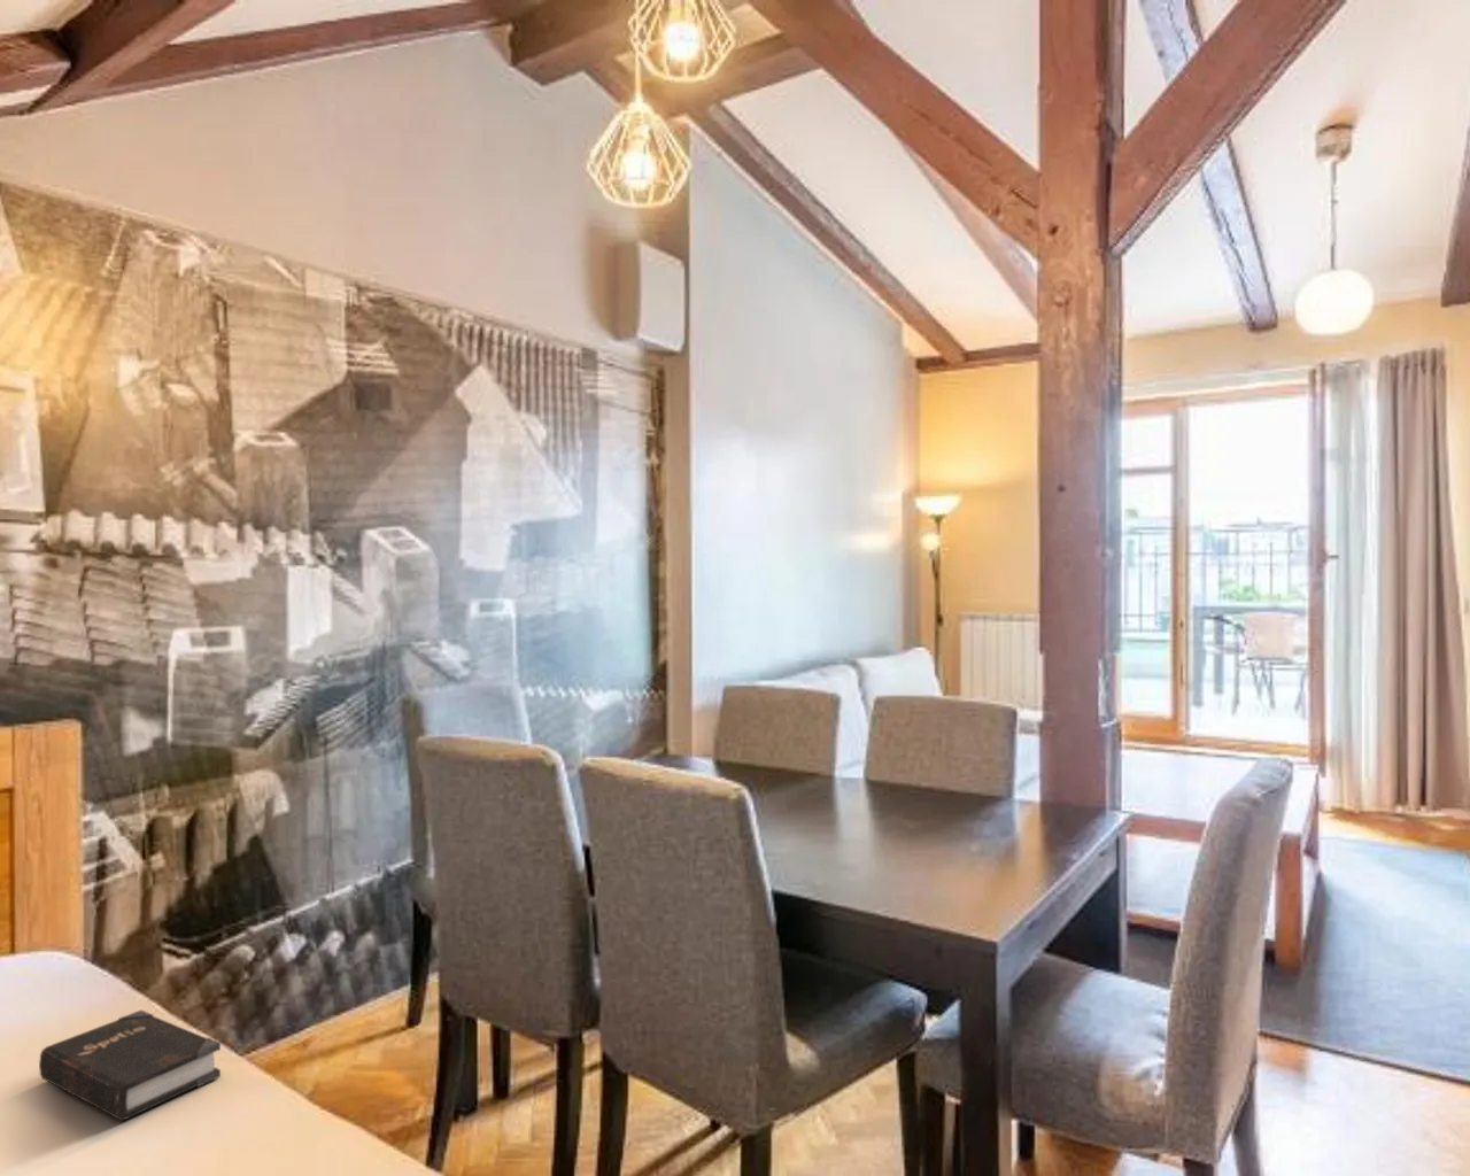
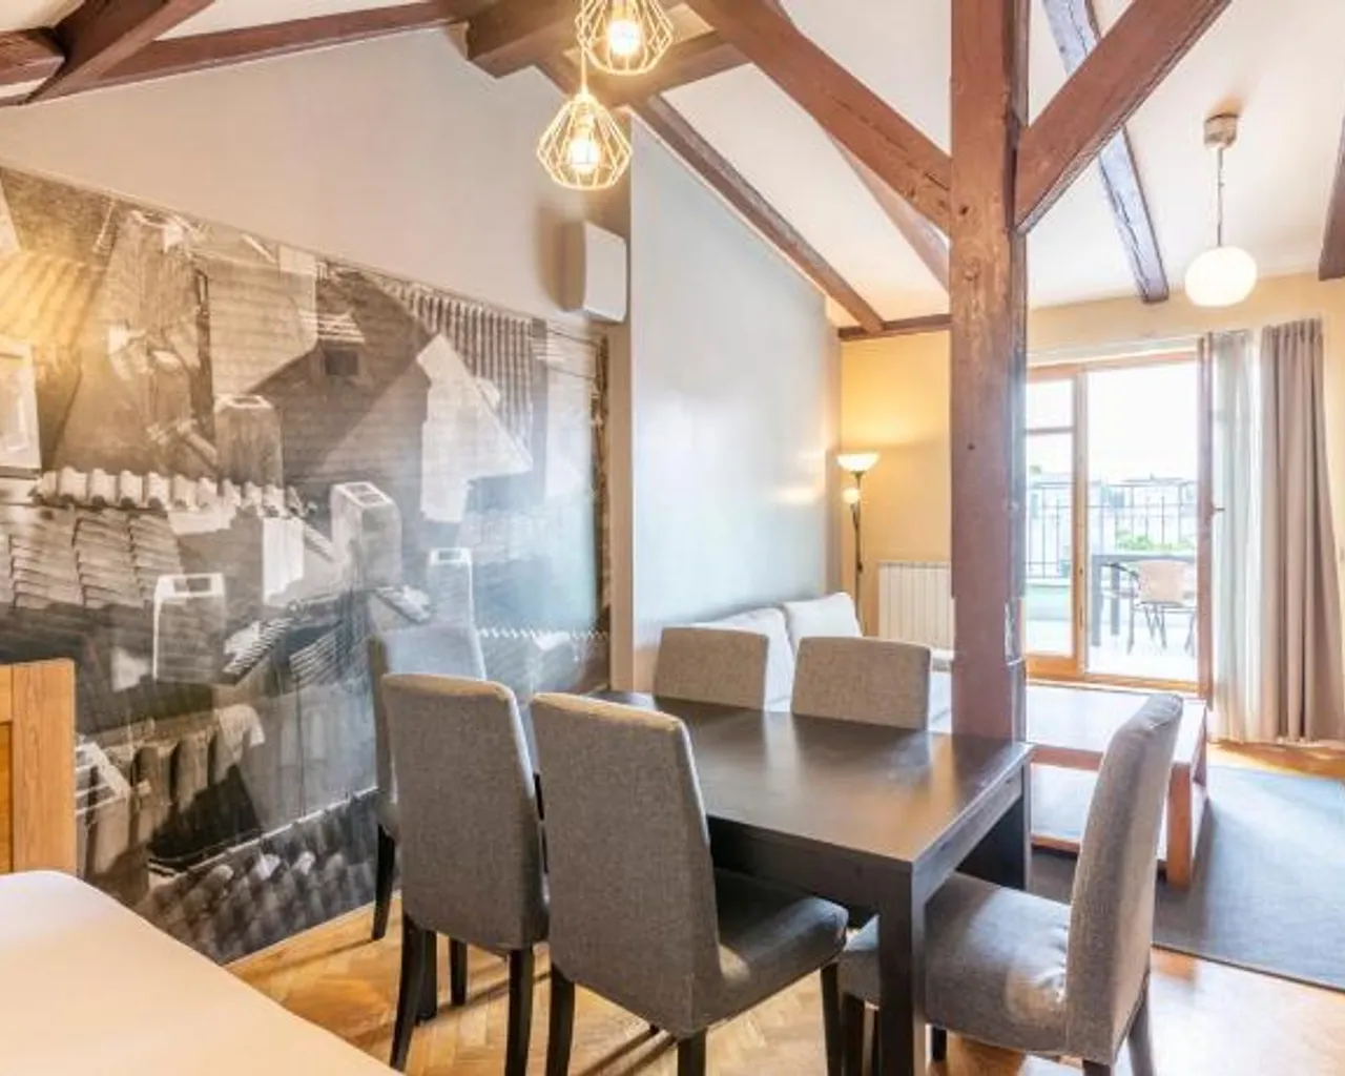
- hardback book [38,1008,222,1121]
